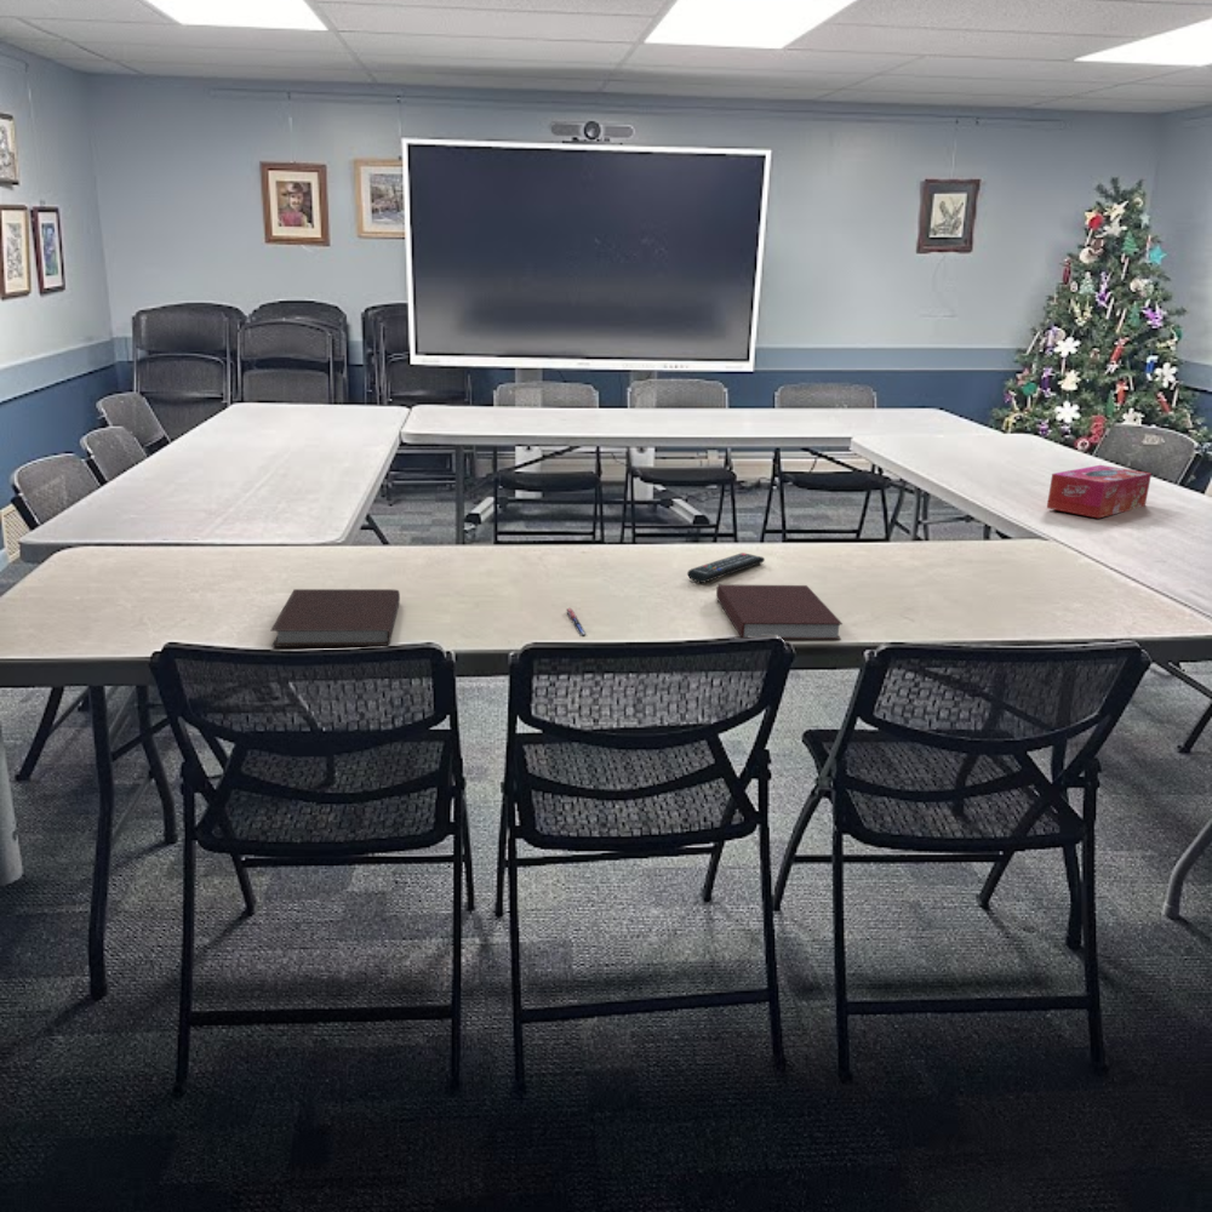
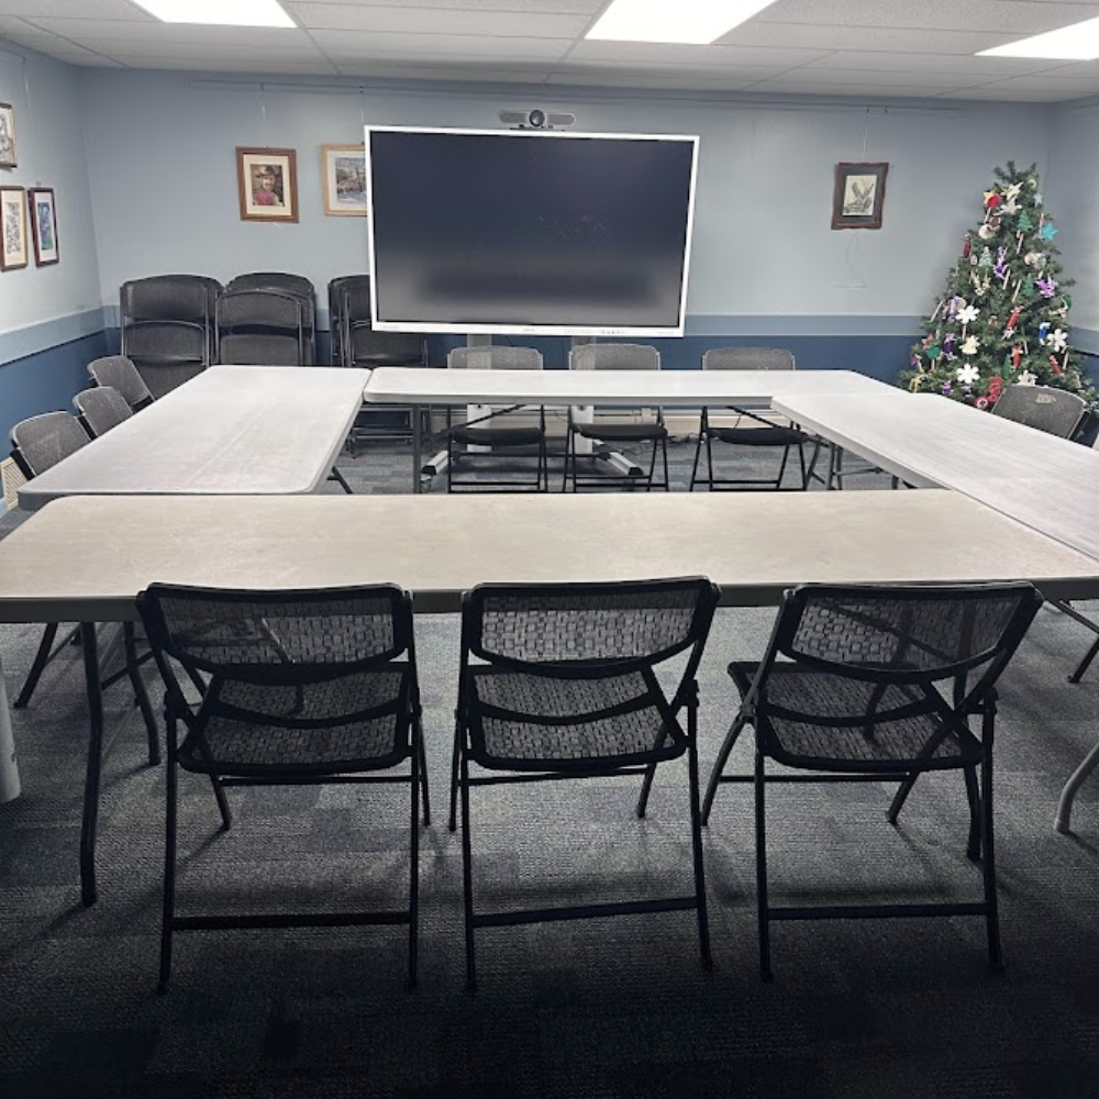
- notebook [715,583,844,640]
- pen [565,607,588,638]
- notebook [269,588,401,648]
- remote control [686,551,766,584]
- tissue box [1046,464,1153,519]
